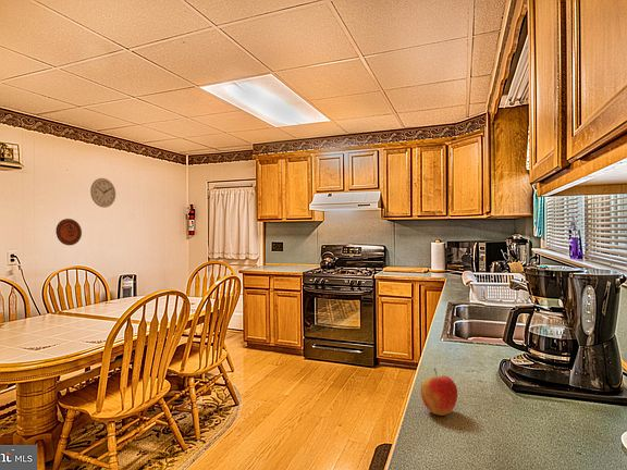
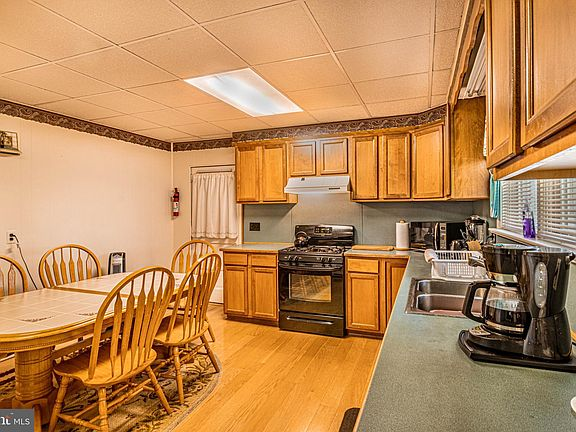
- wall clock [89,177,116,209]
- decorative plate [54,218,83,247]
- apple [420,368,458,417]
